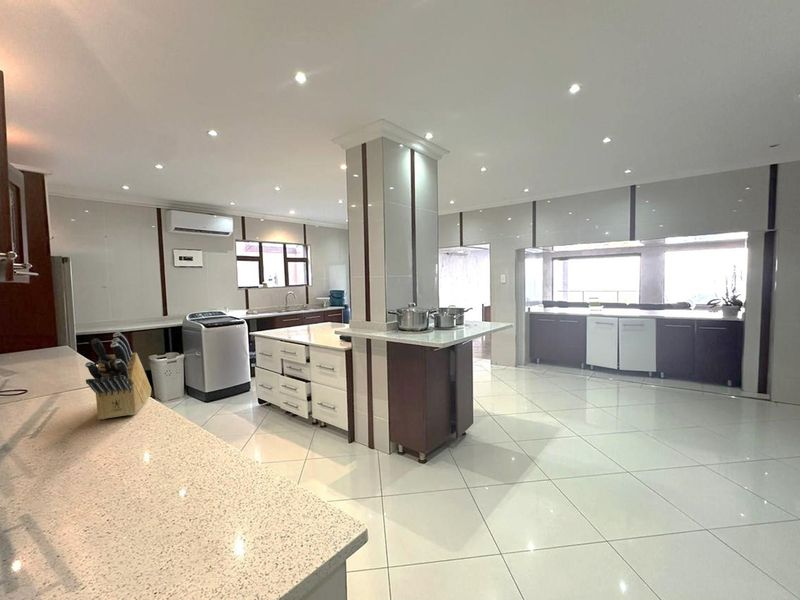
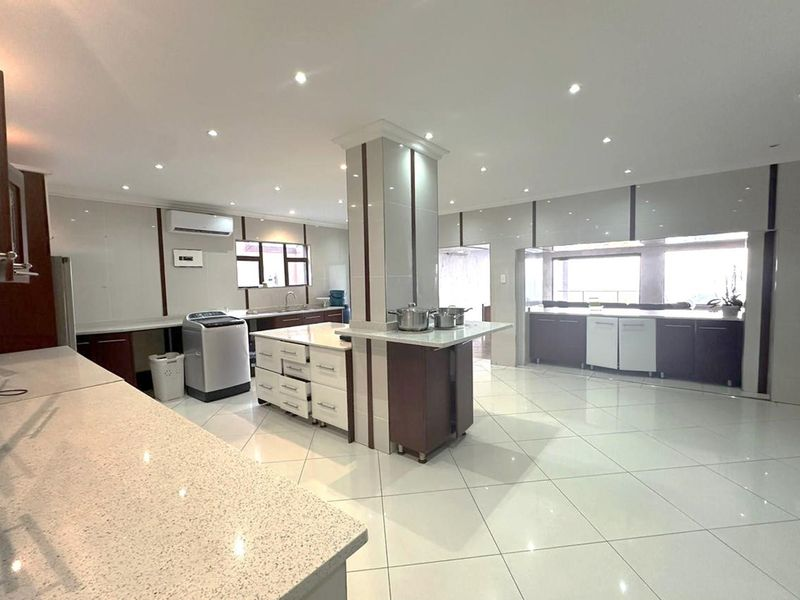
- knife block [84,331,152,420]
